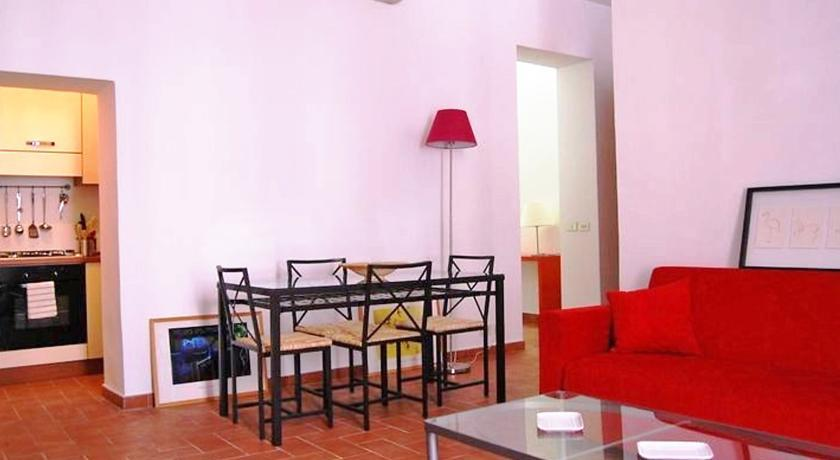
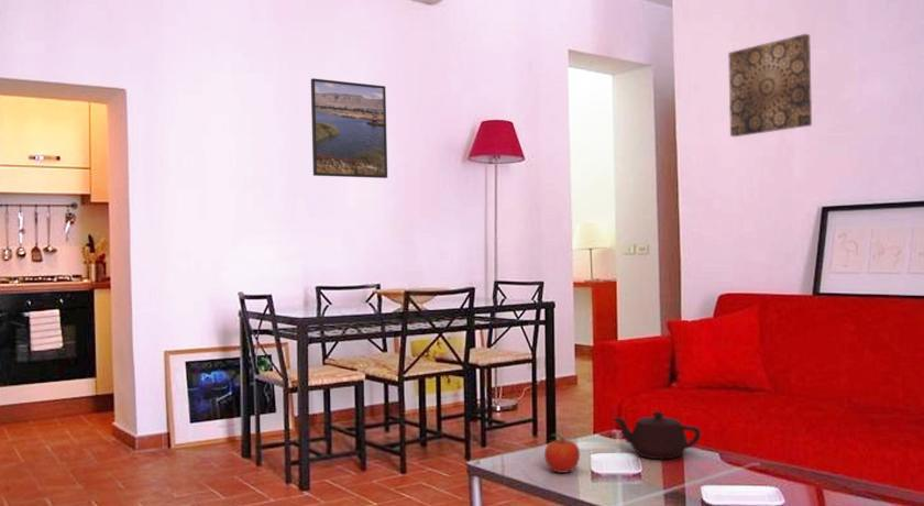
+ teapot [612,410,702,460]
+ wall art [727,33,813,138]
+ fruit [543,432,581,474]
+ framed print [310,77,388,179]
